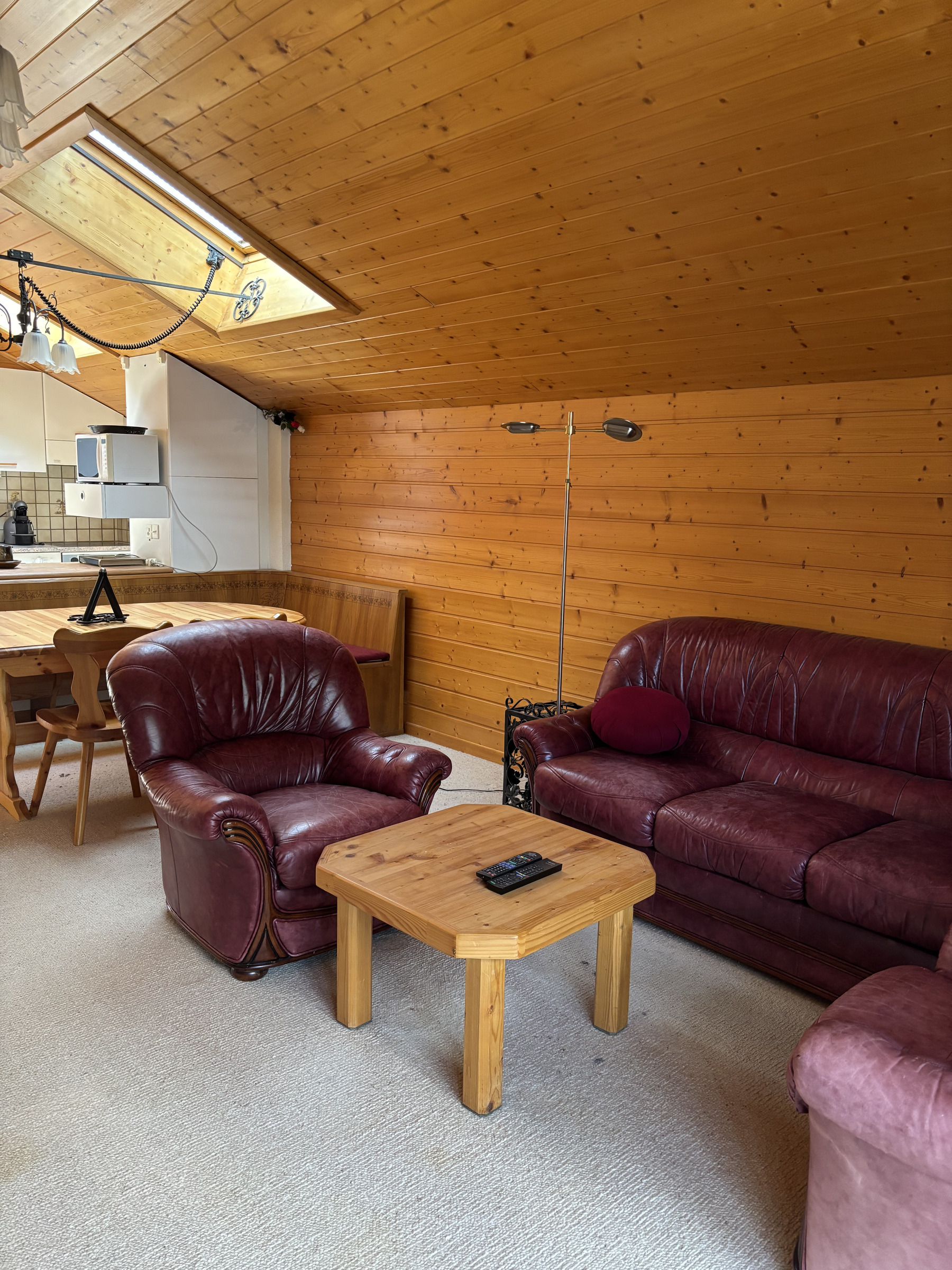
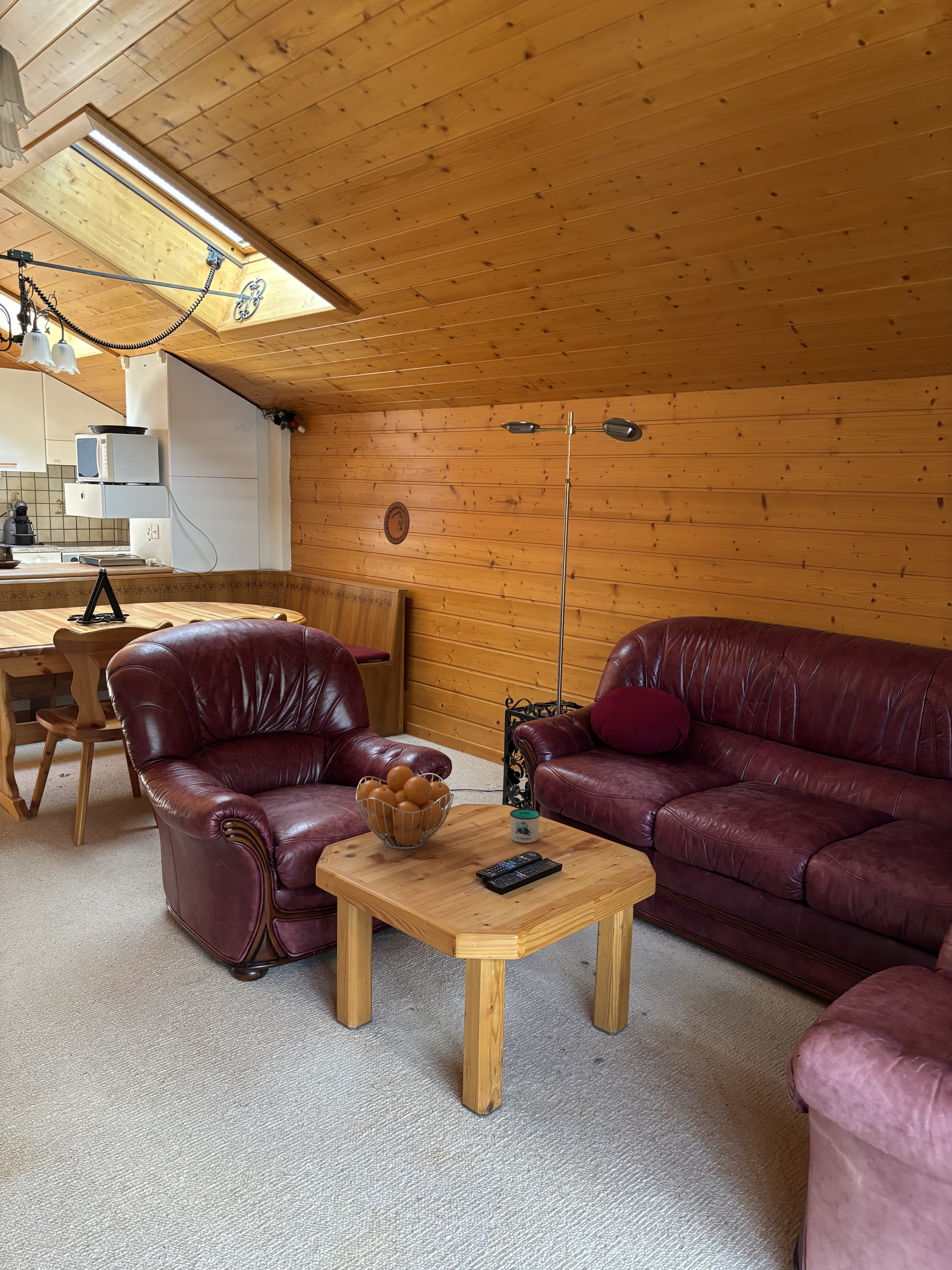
+ decorative plate [383,502,410,545]
+ fruit basket [355,765,454,850]
+ mug [509,808,548,843]
